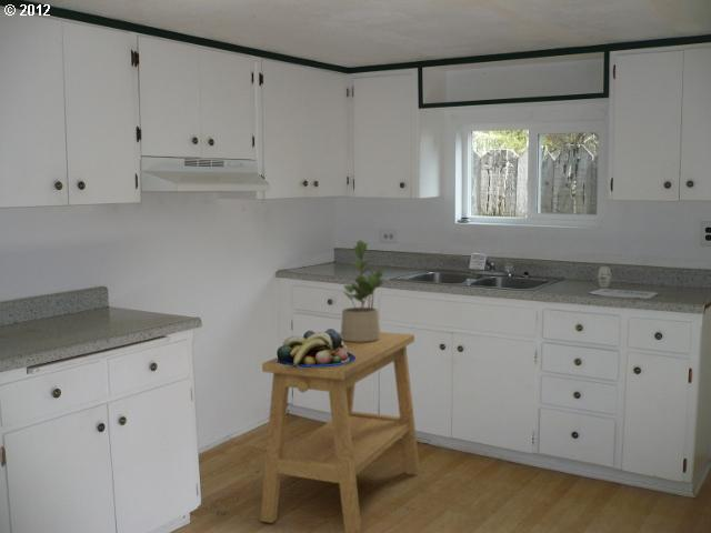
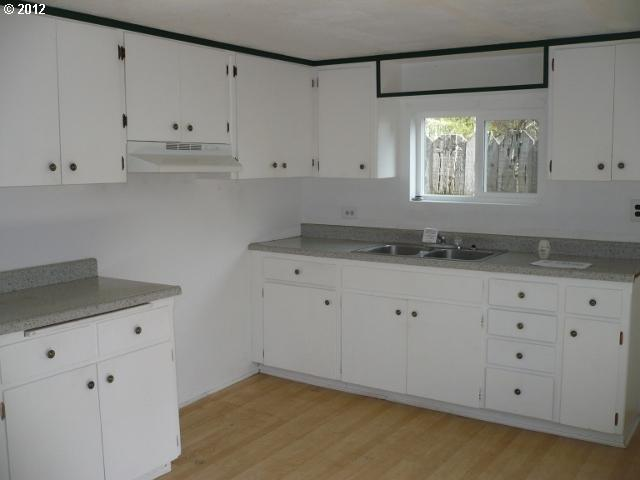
- fruit bowl [276,328,357,368]
- potted plant [340,240,388,342]
- side table [259,331,421,533]
